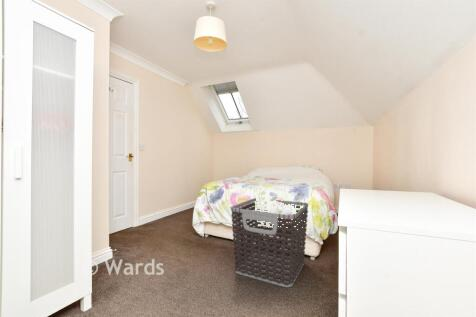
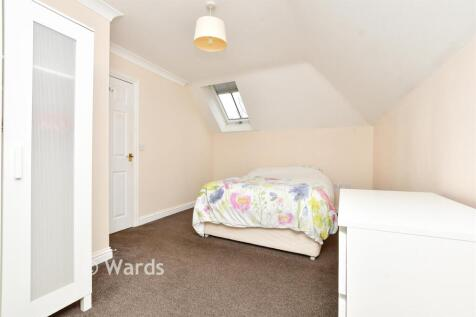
- clothes hamper [230,197,309,288]
